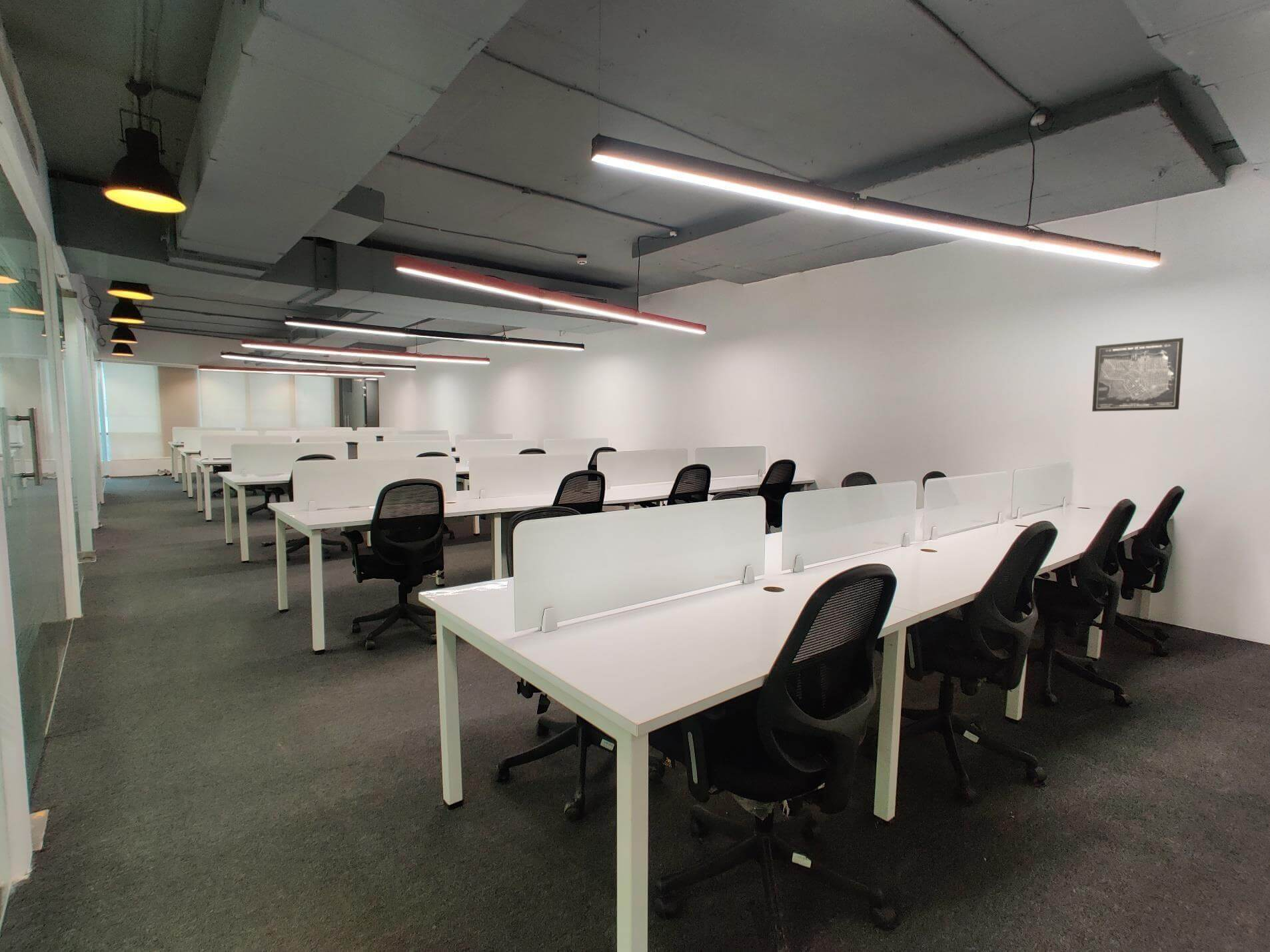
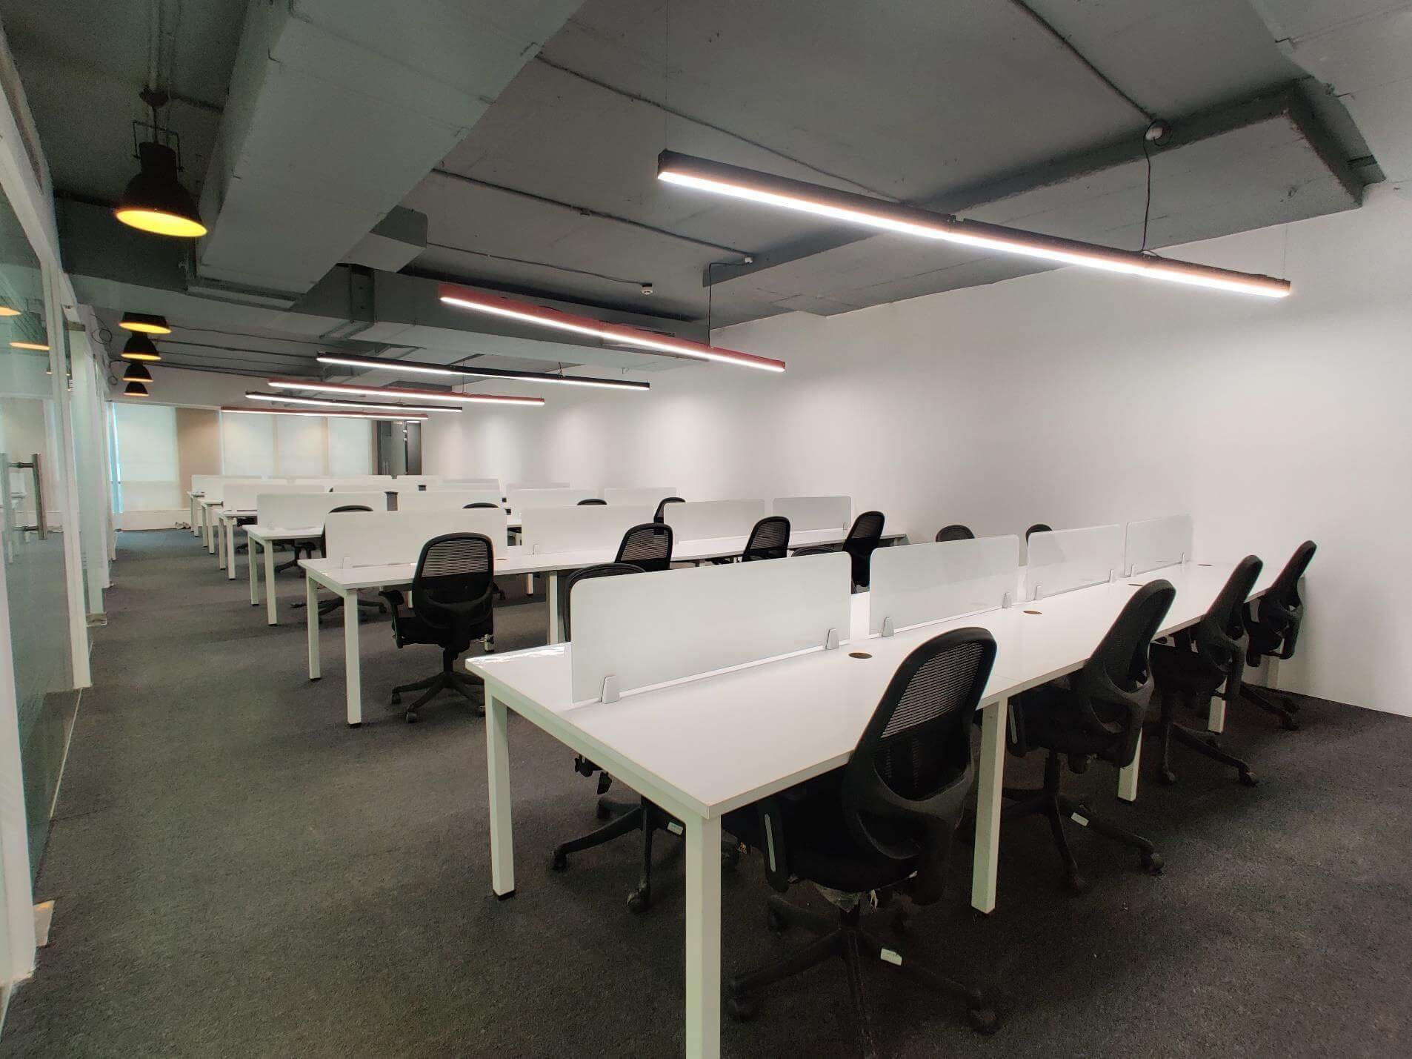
- wall art [1091,337,1184,412]
